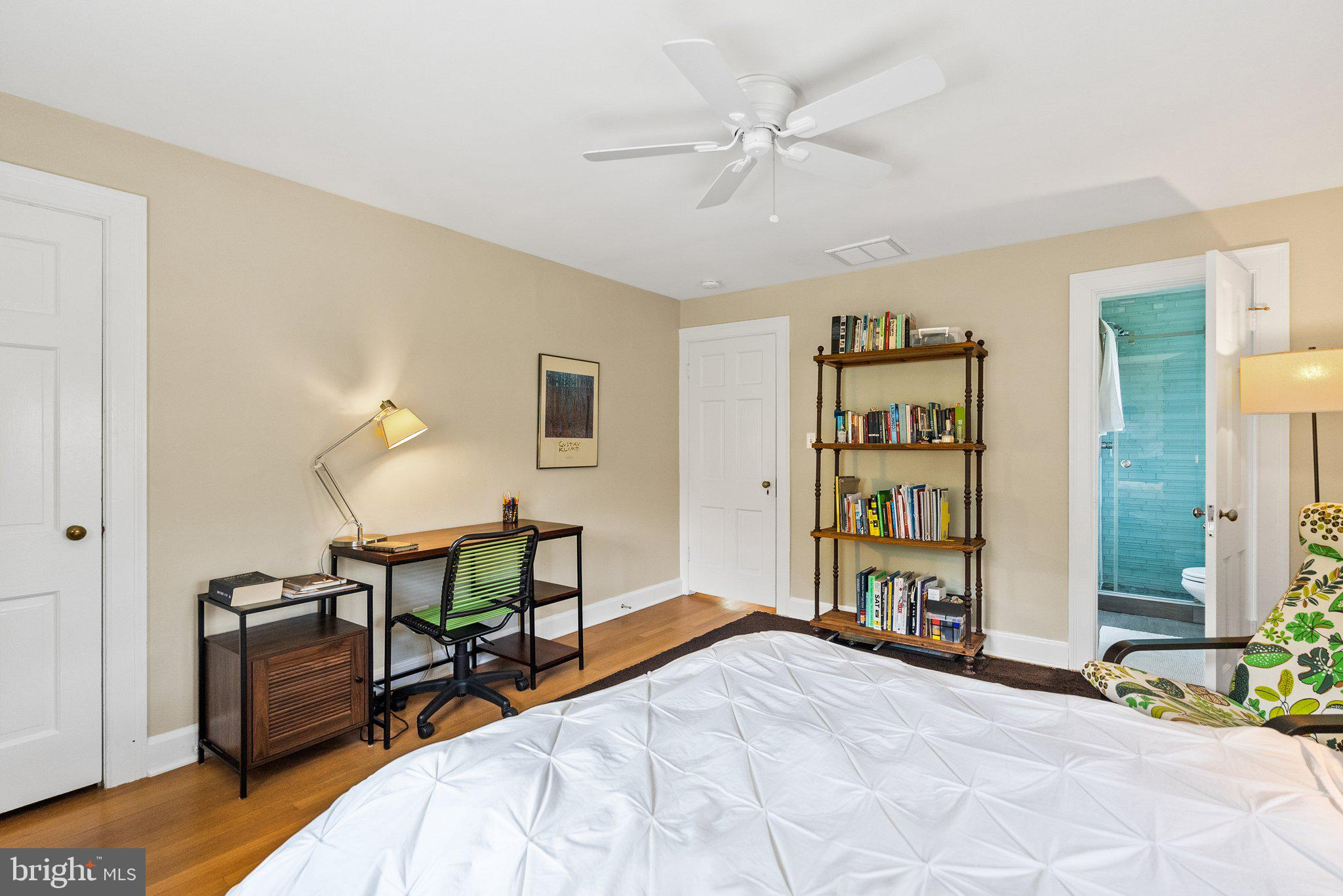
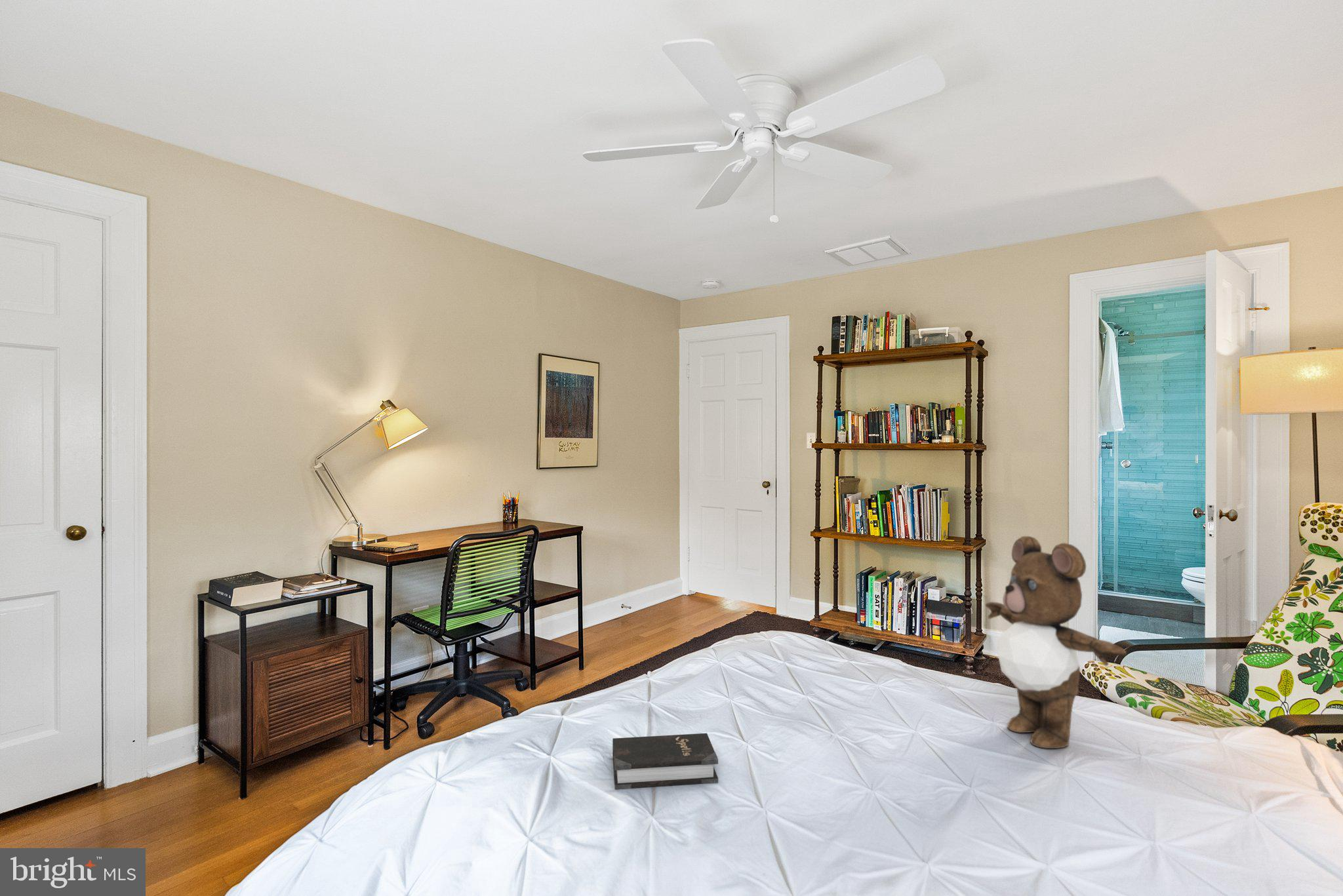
+ hardback book [612,733,719,790]
+ teddy bear [984,536,1127,749]
